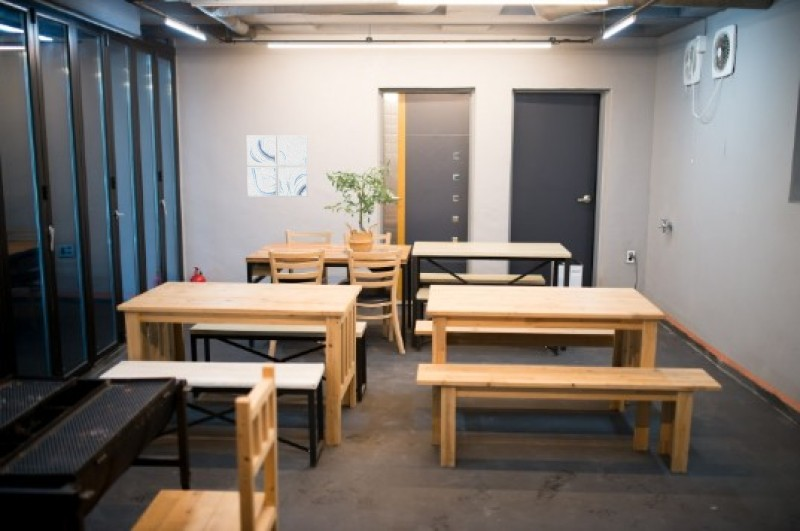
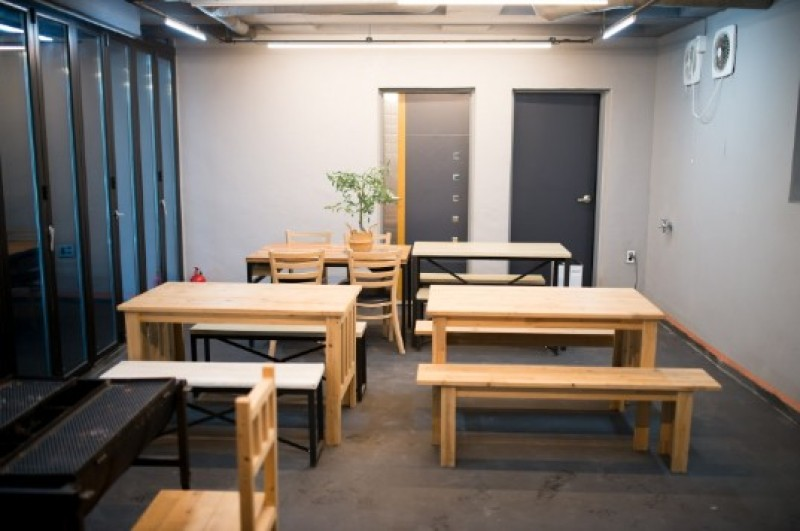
- wall art [246,135,309,198]
